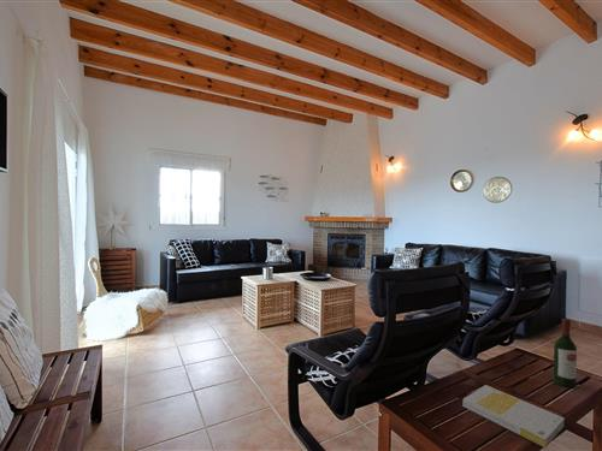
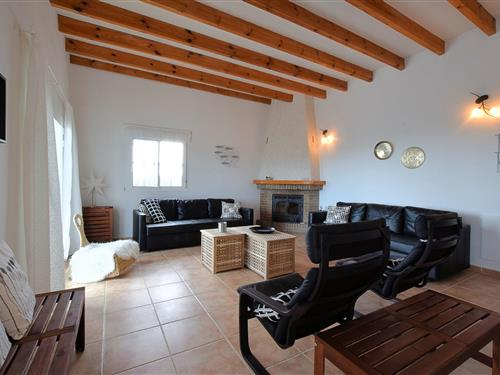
- wine bottle [551,318,578,388]
- book [461,384,565,449]
